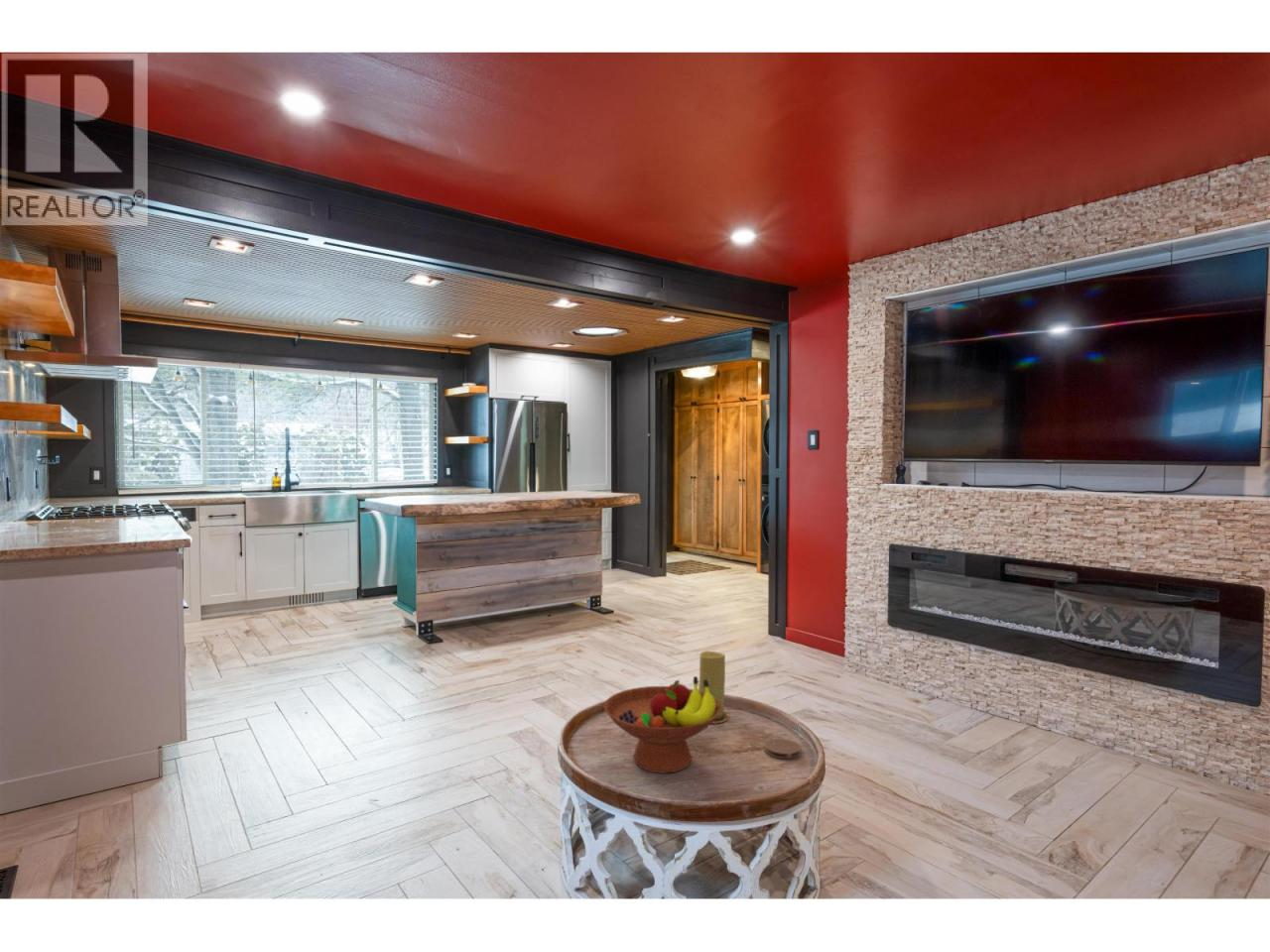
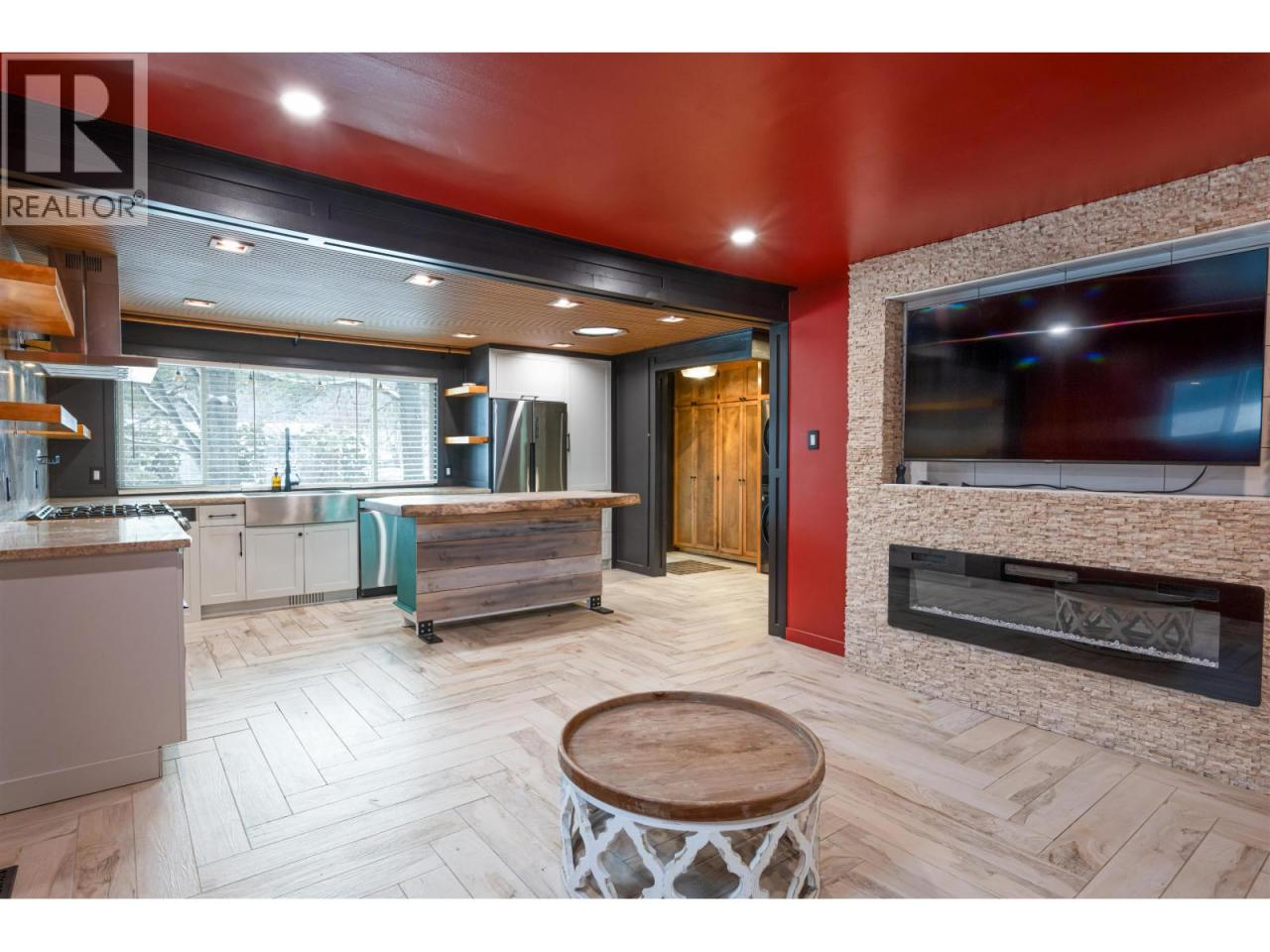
- fruit bowl [603,675,721,774]
- coaster [763,738,802,760]
- candle [698,650,730,724]
